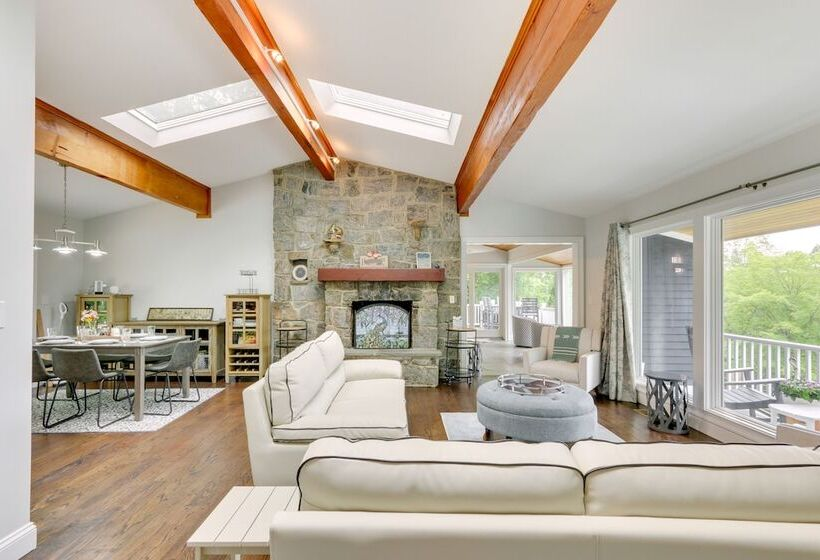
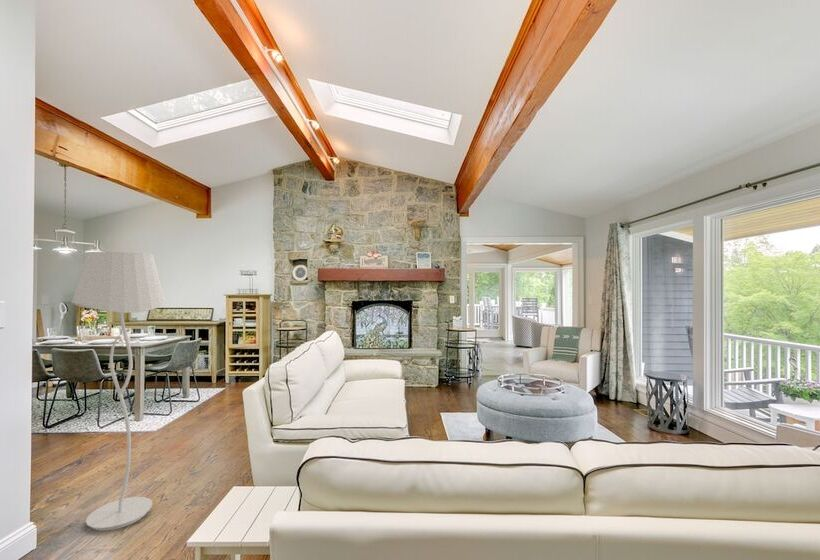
+ floor lamp [70,251,167,532]
